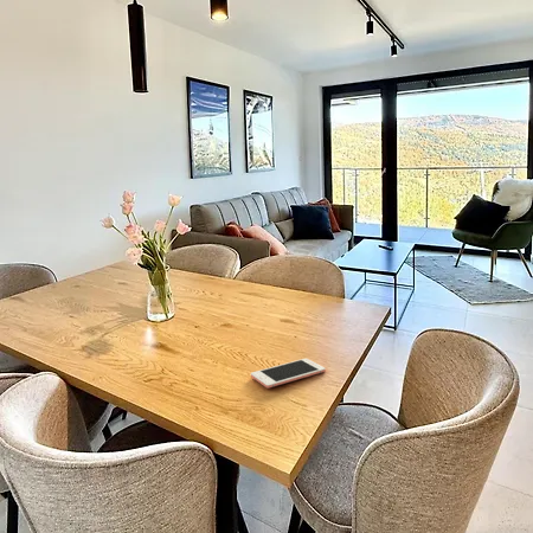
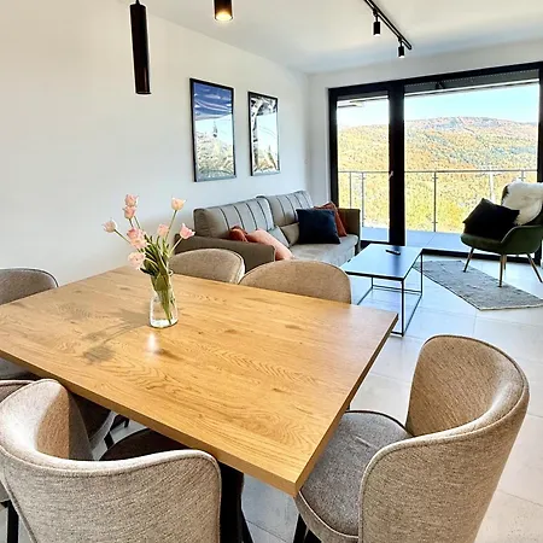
- cell phone [250,358,327,390]
